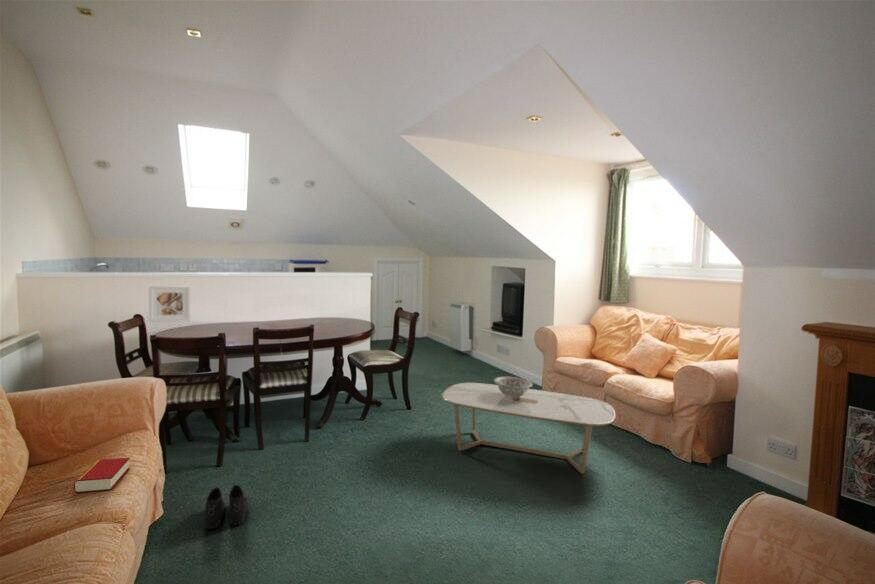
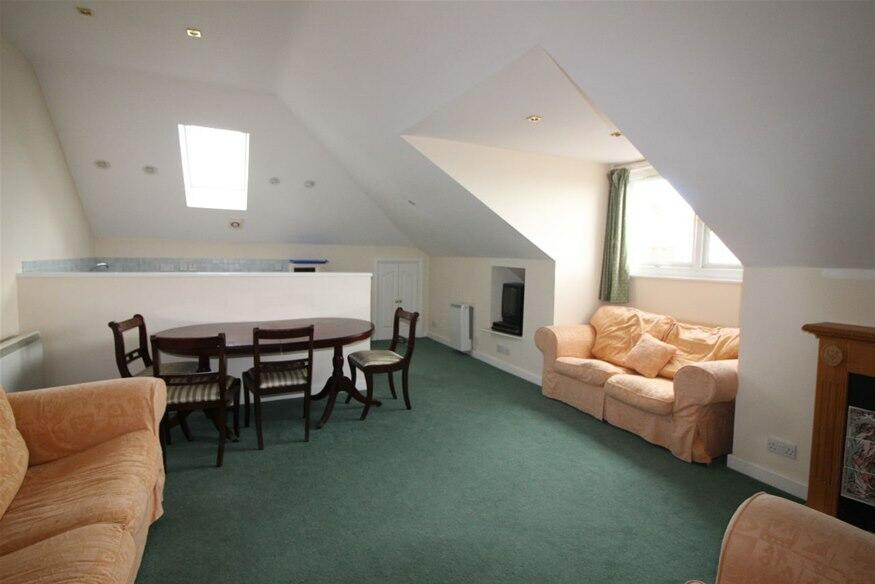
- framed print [148,285,191,323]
- boots [204,484,249,530]
- coffee table [440,382,617,475]
- decorative bowl [493,376,534,399]
- book [73,457,131,494]
